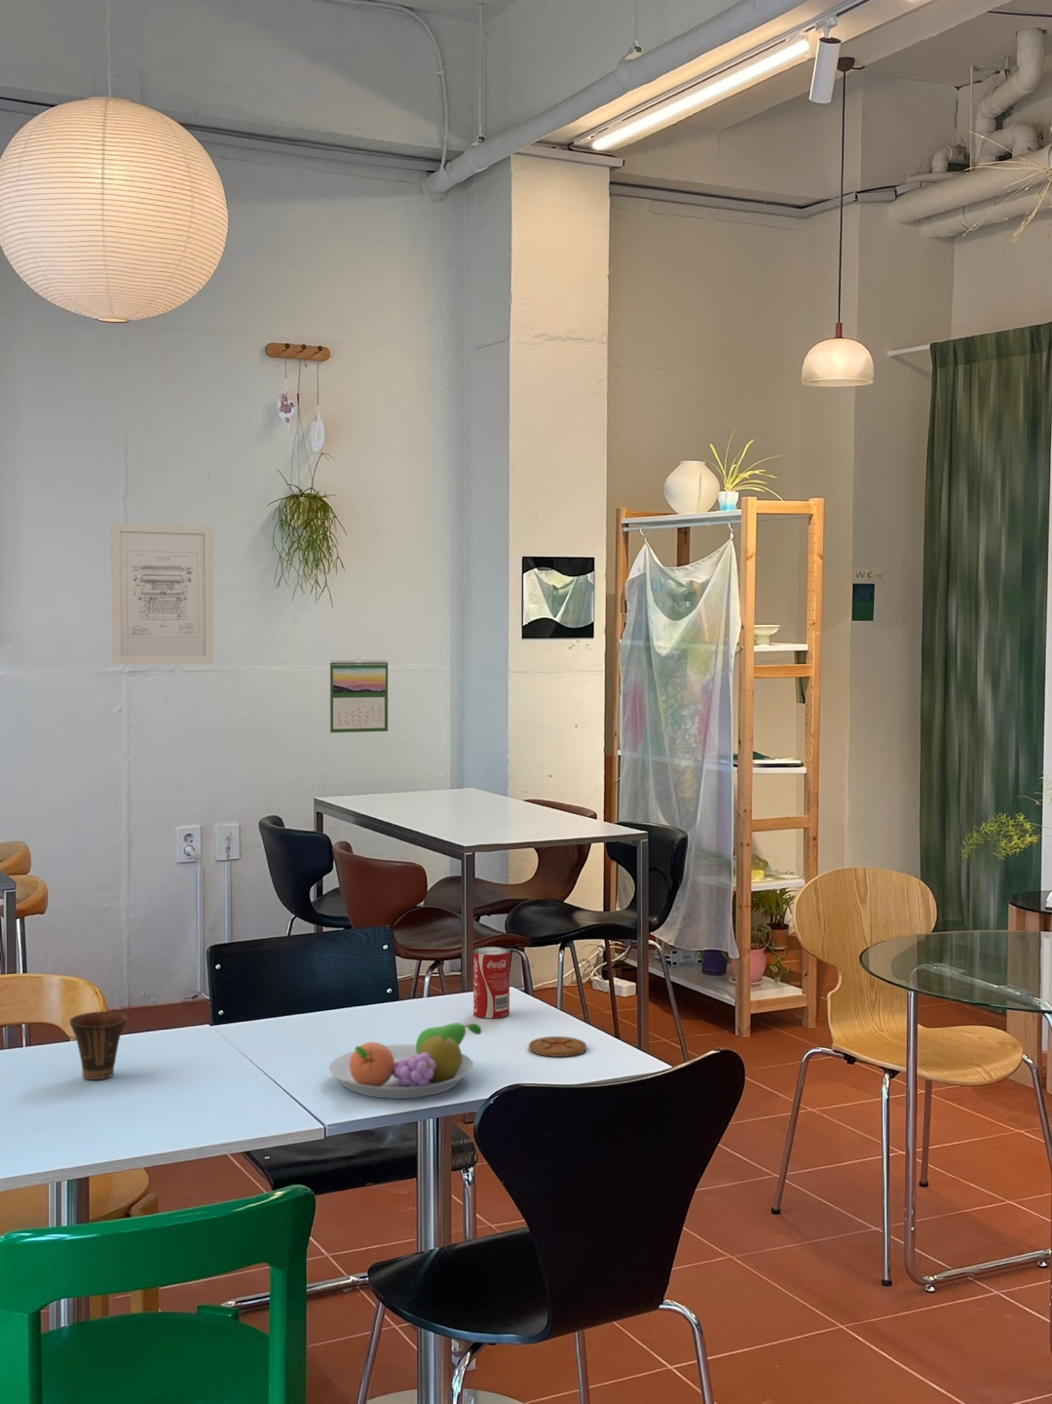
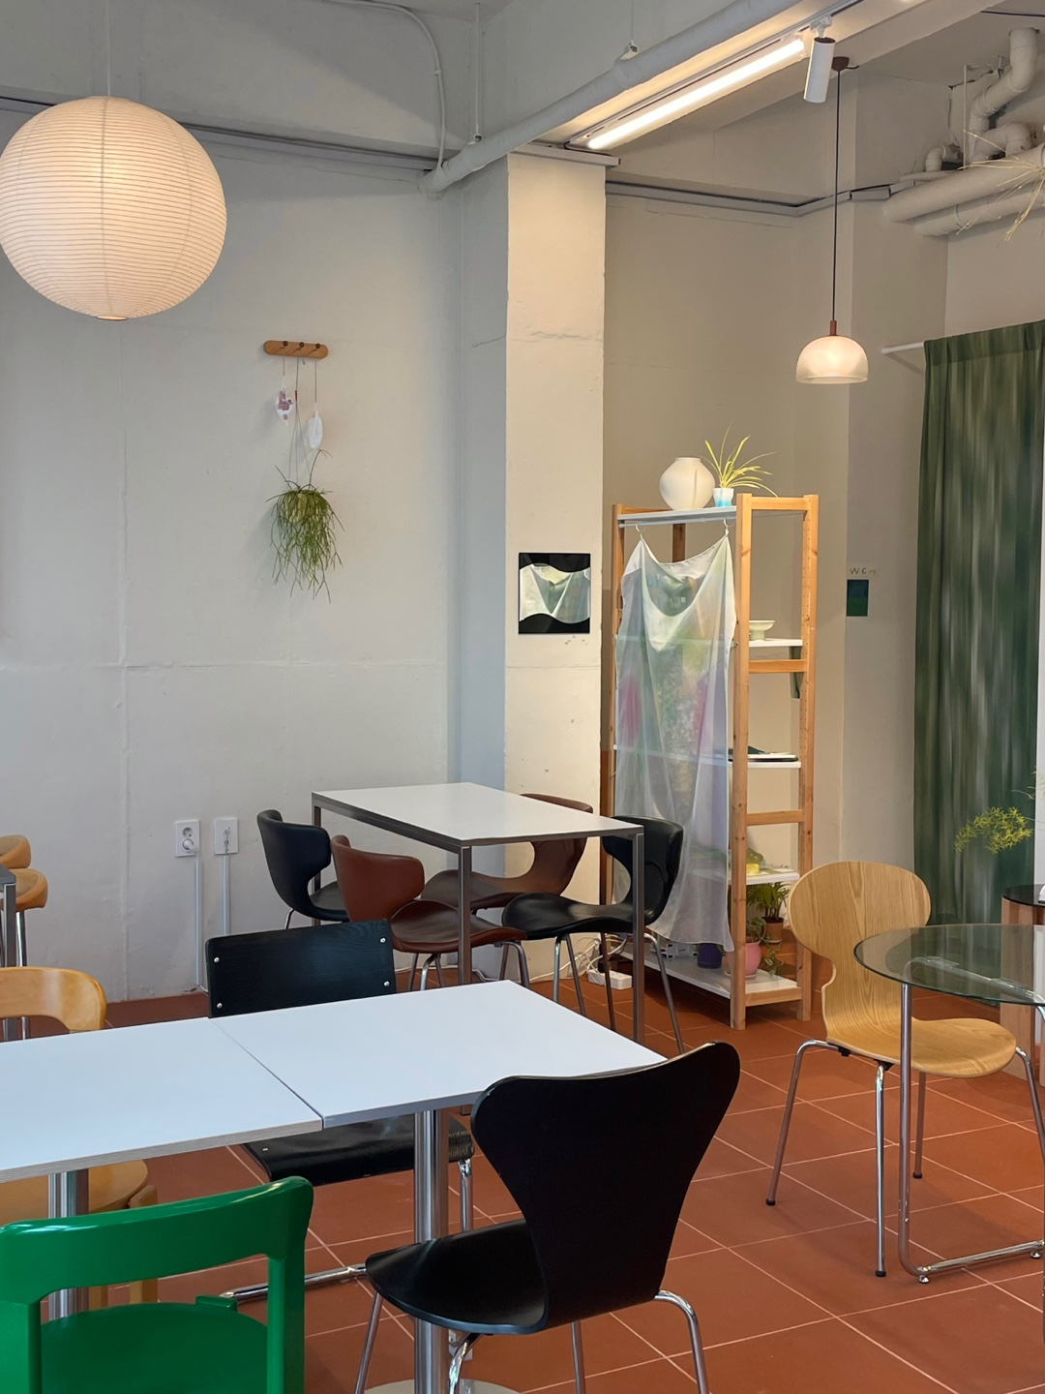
- fruit bowl [327,1021,482,1100]
- beverage can [473,945,511,1019]
- coaster [528,1036,588,1058]
- wall art [111,522,214,664]
- calendar [329,658,389,733]
- cup [69,1010,127,1080]
